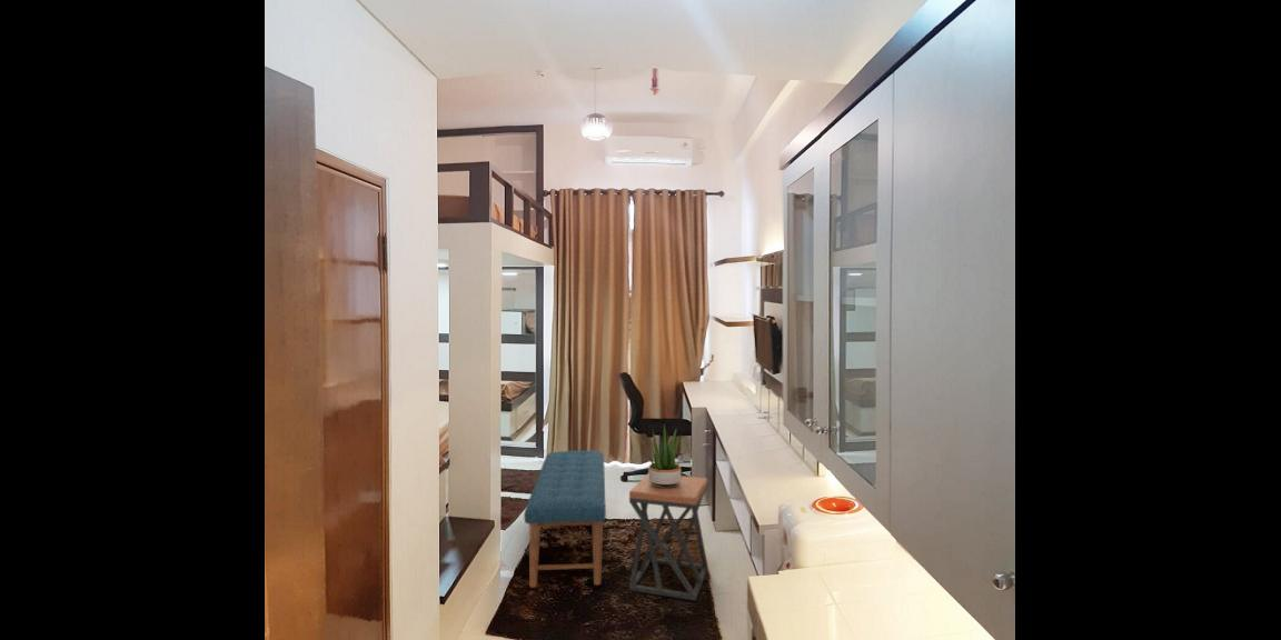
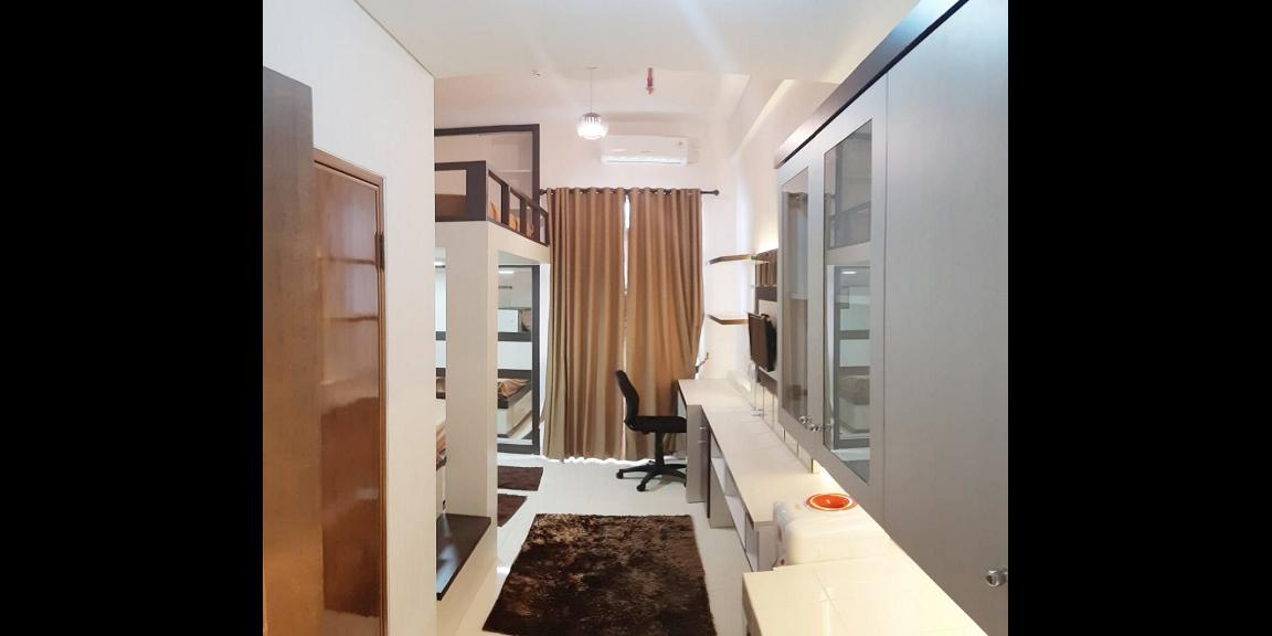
- bench [523,450,607,589]
- potted plant [636,423,696,487]
- stool [628,472,708,602]
